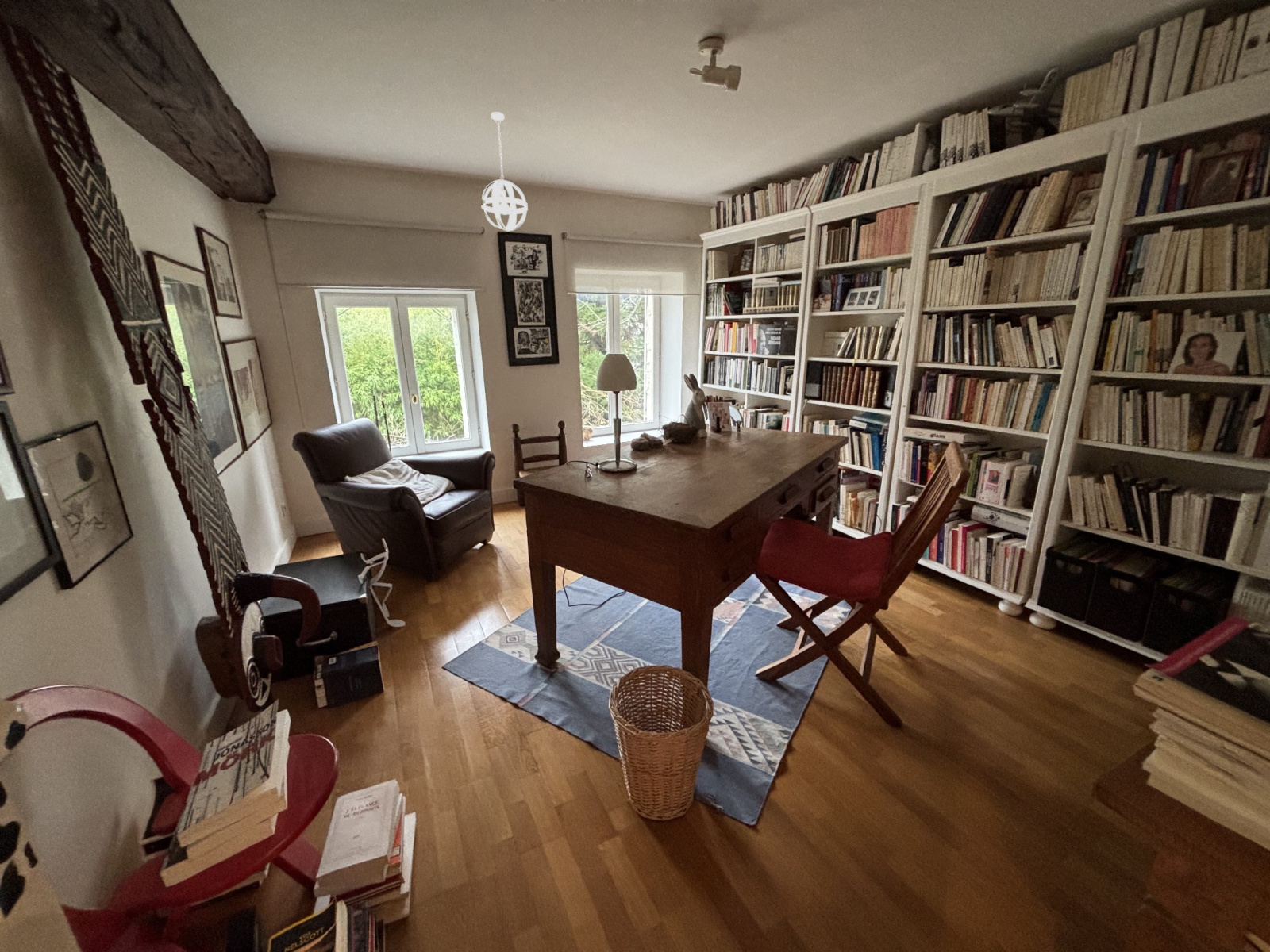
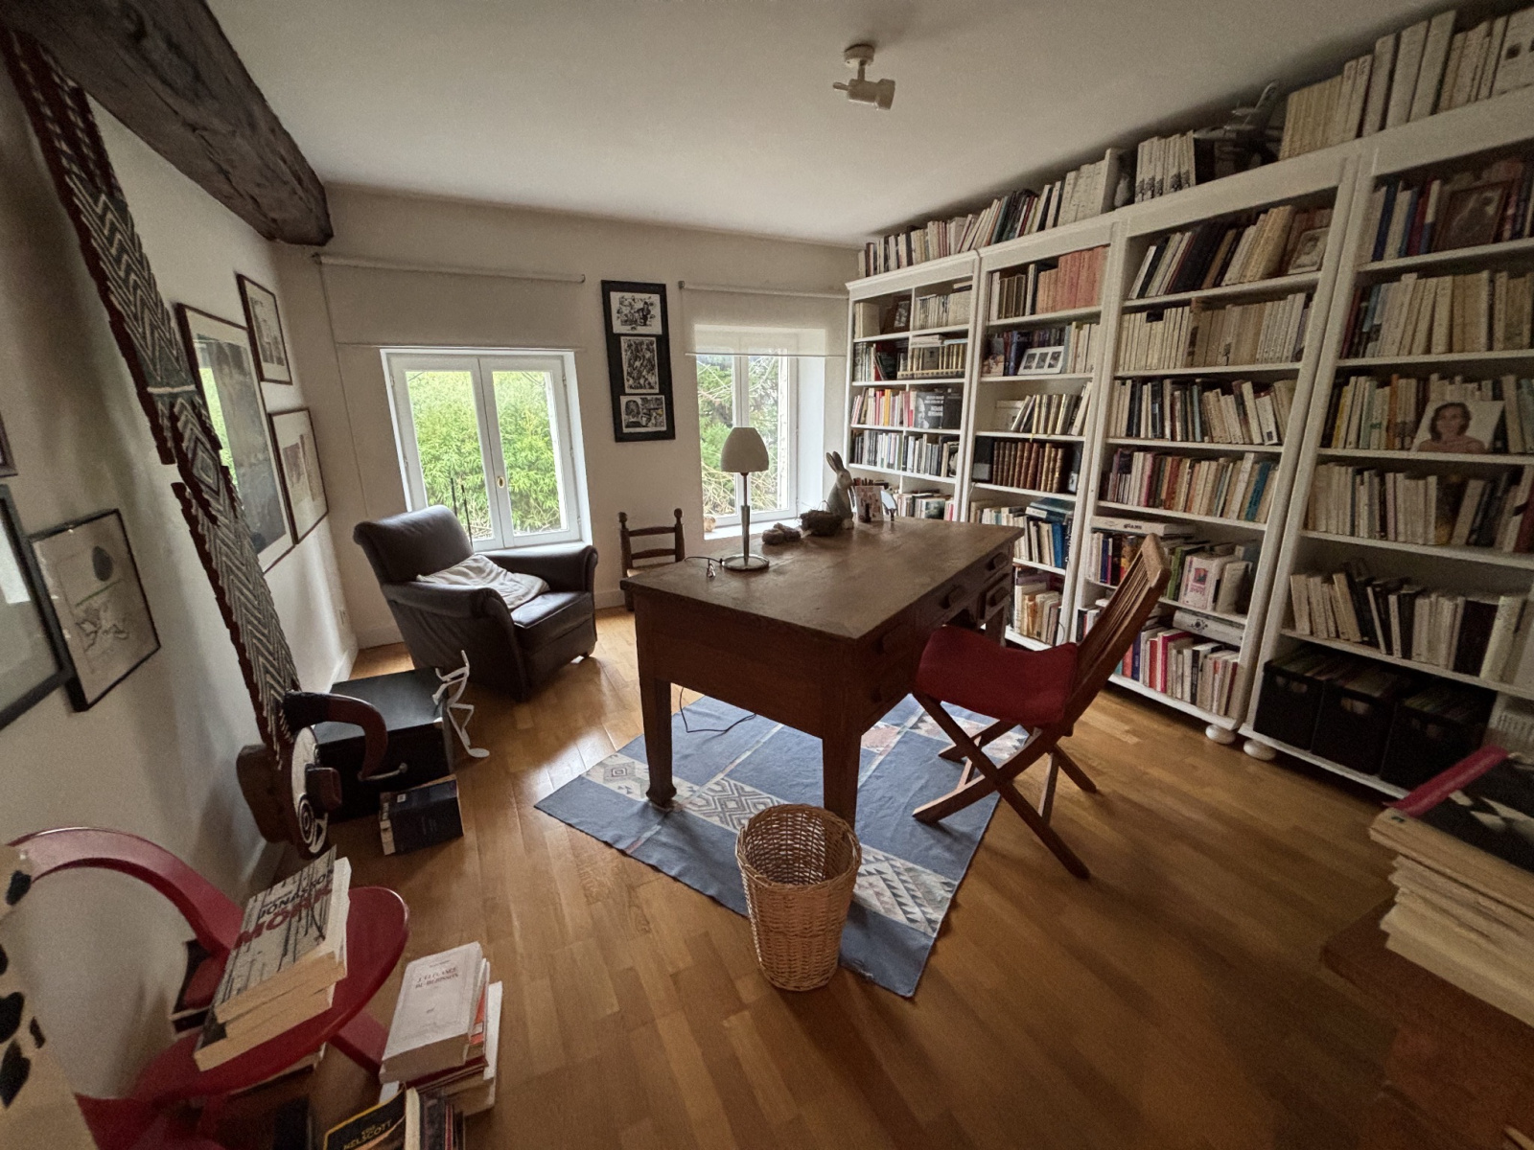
- pendant light [480,111,529,232]
